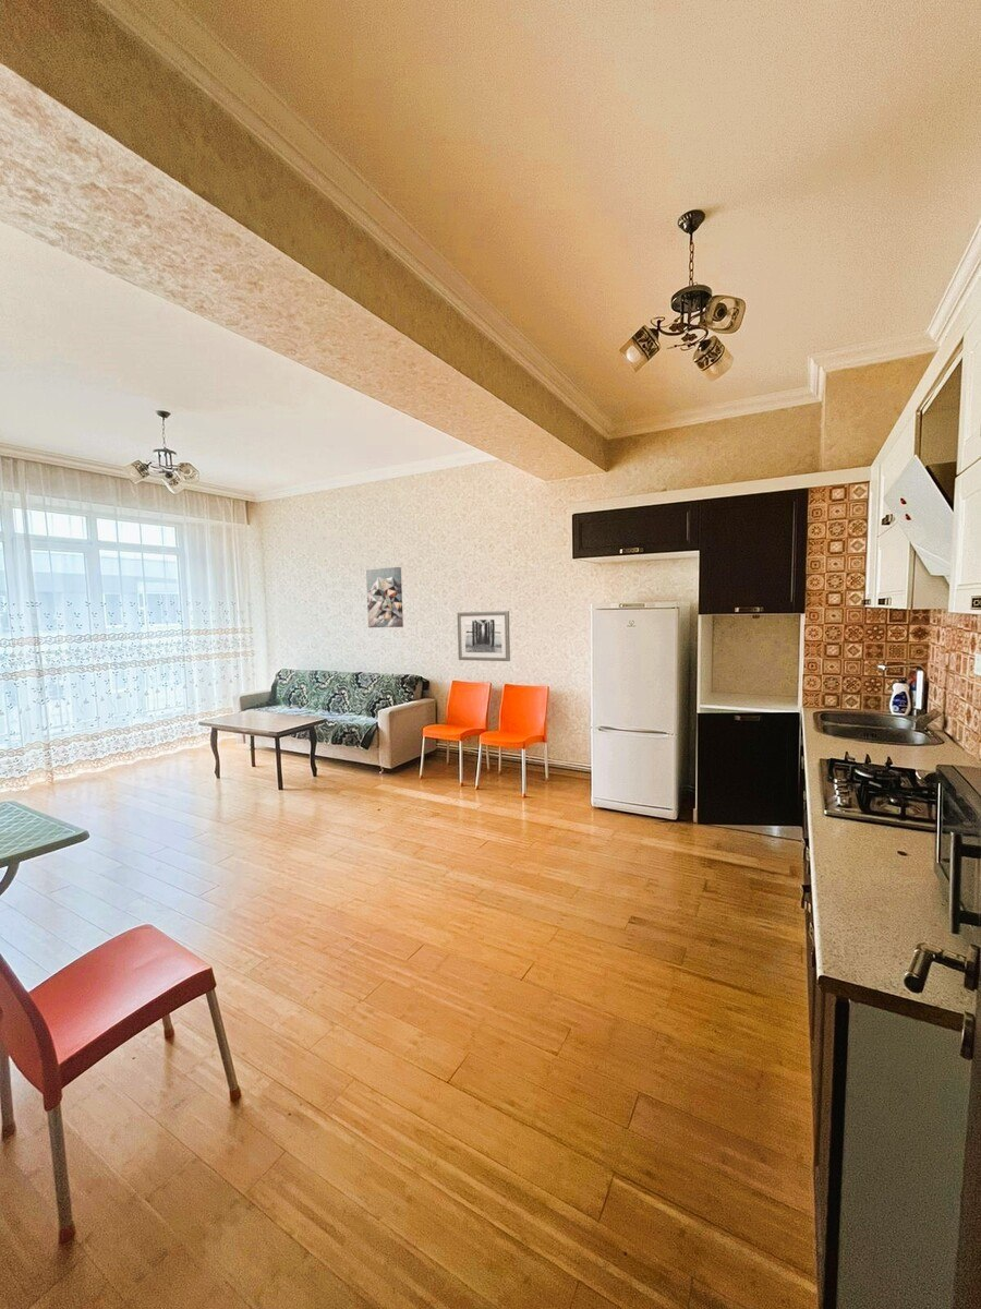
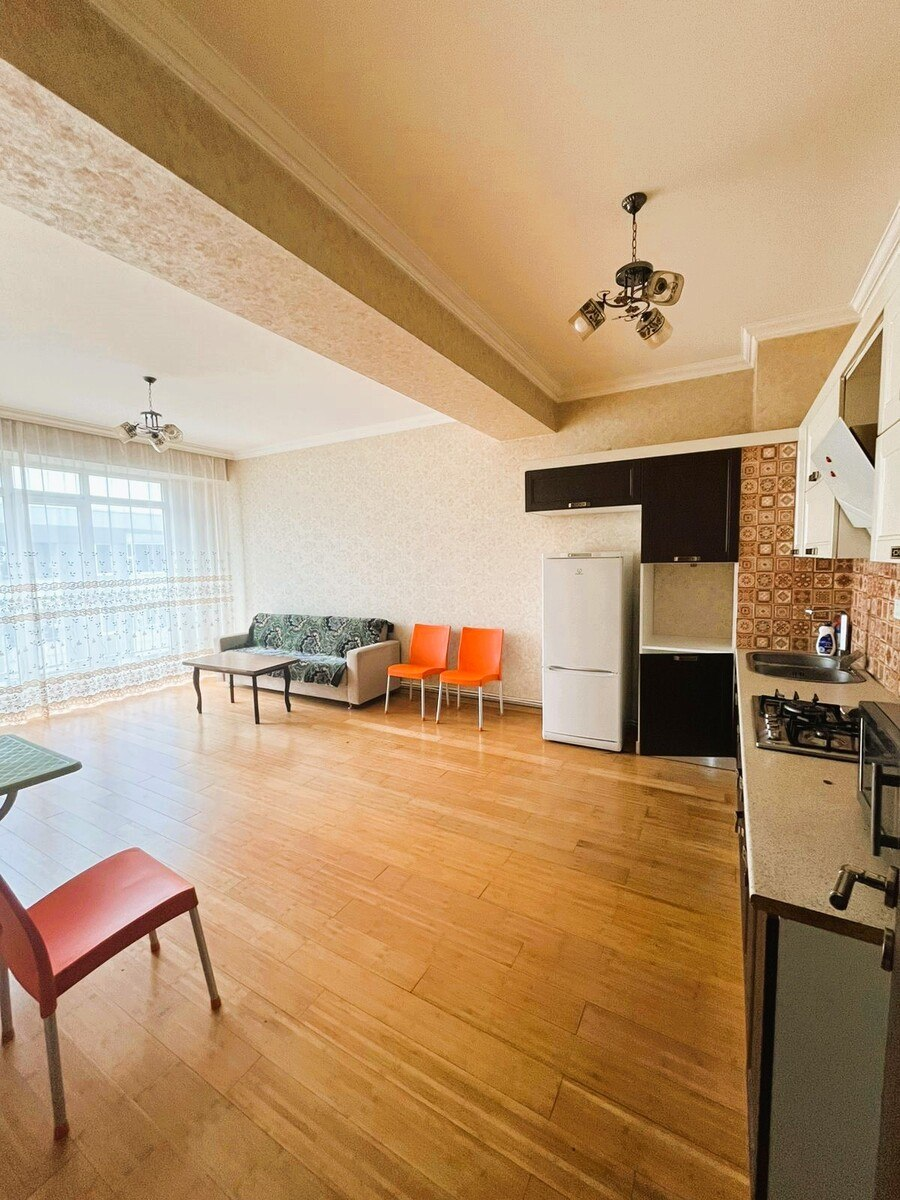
- wall art [457,610,511,662]
- wall art [365,566,404,628]
